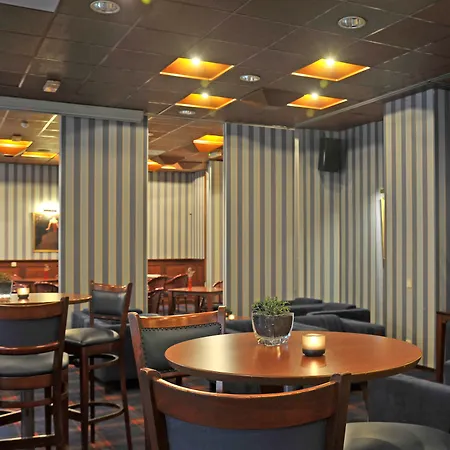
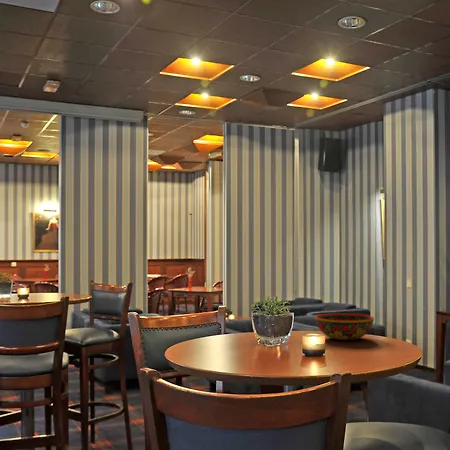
+ bowl [314,312,375,341]
